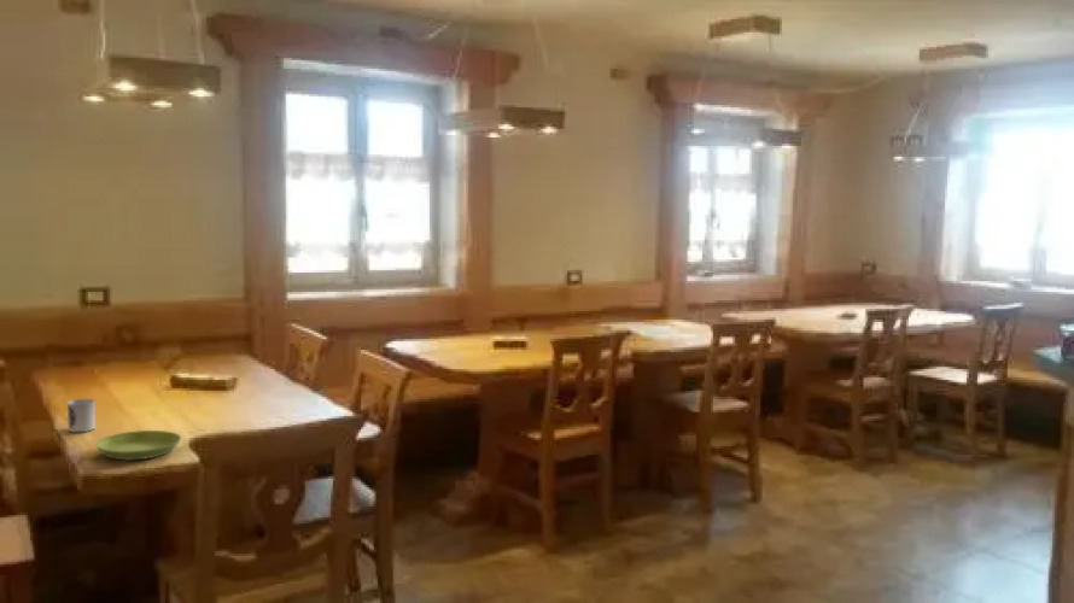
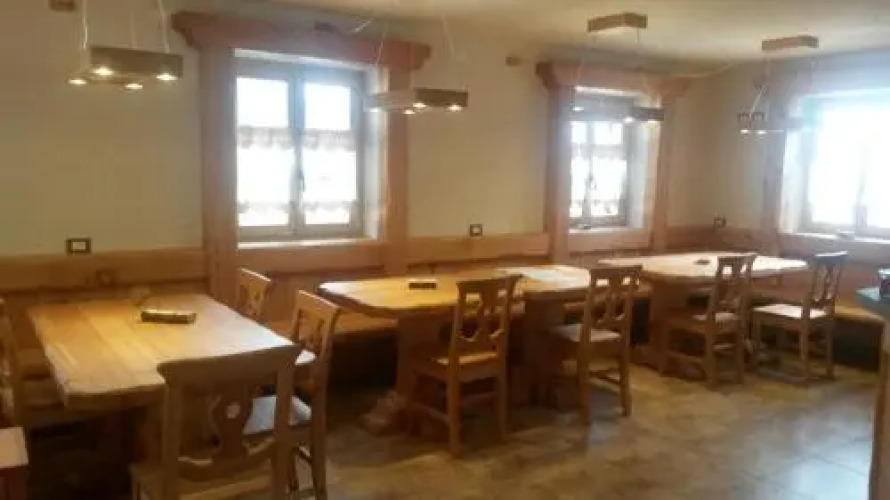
- cup [66,398,97,433]
- saucer [94,429,182,461]
